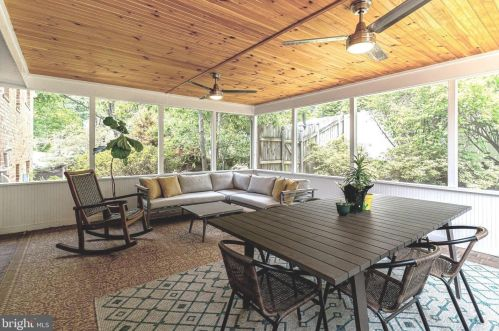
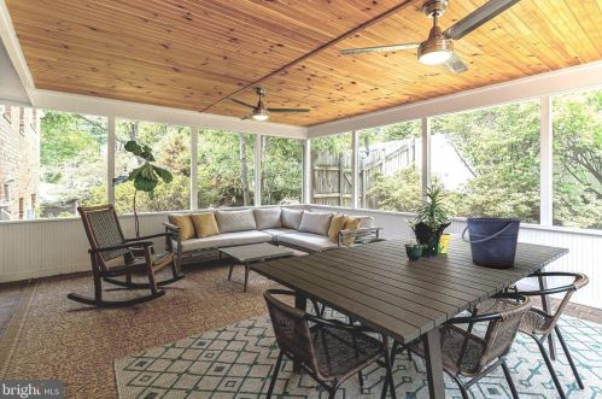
+ bucket [461,216,521,269]
